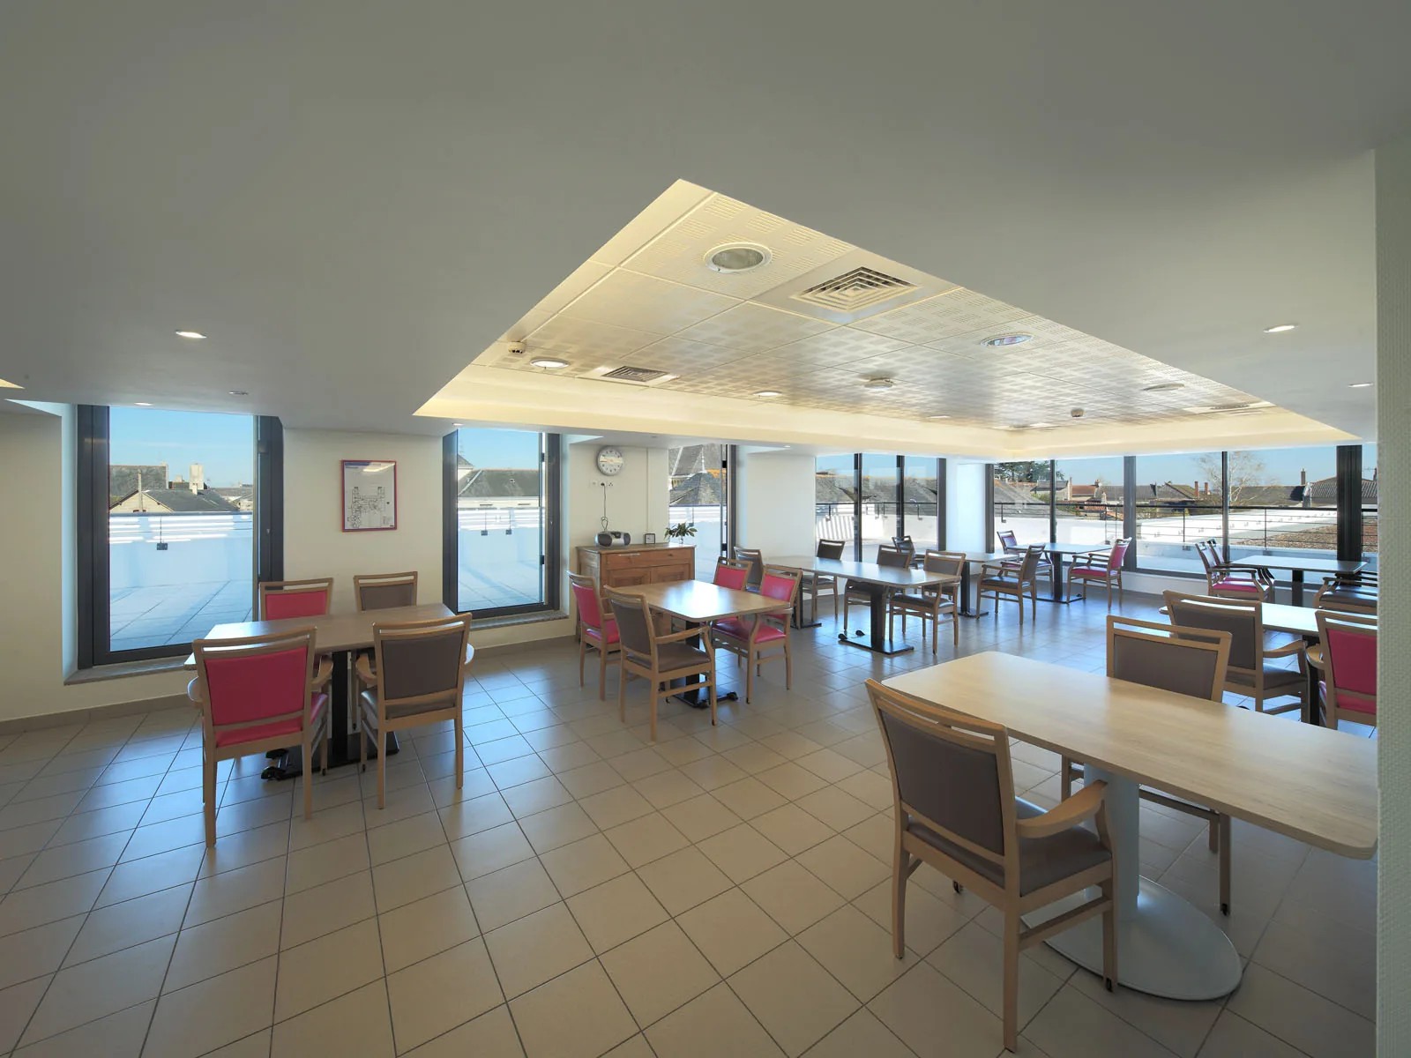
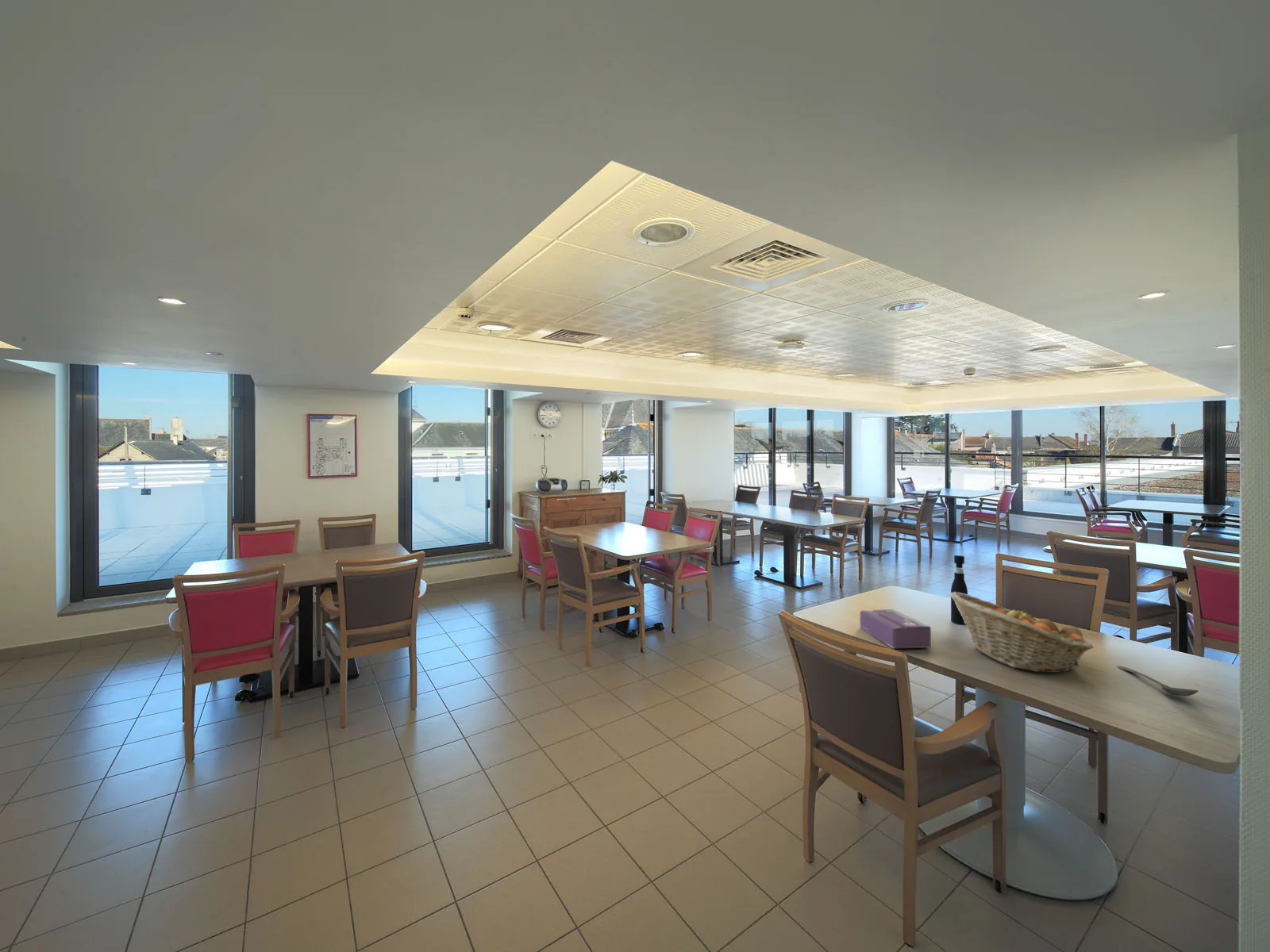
+ fruit basket [949,592,1095,674]
+ tissue box [859,608,932,649]
+ pepper grinder [950,555,968,625]
+ stirrer [1116,665,1199,697]
